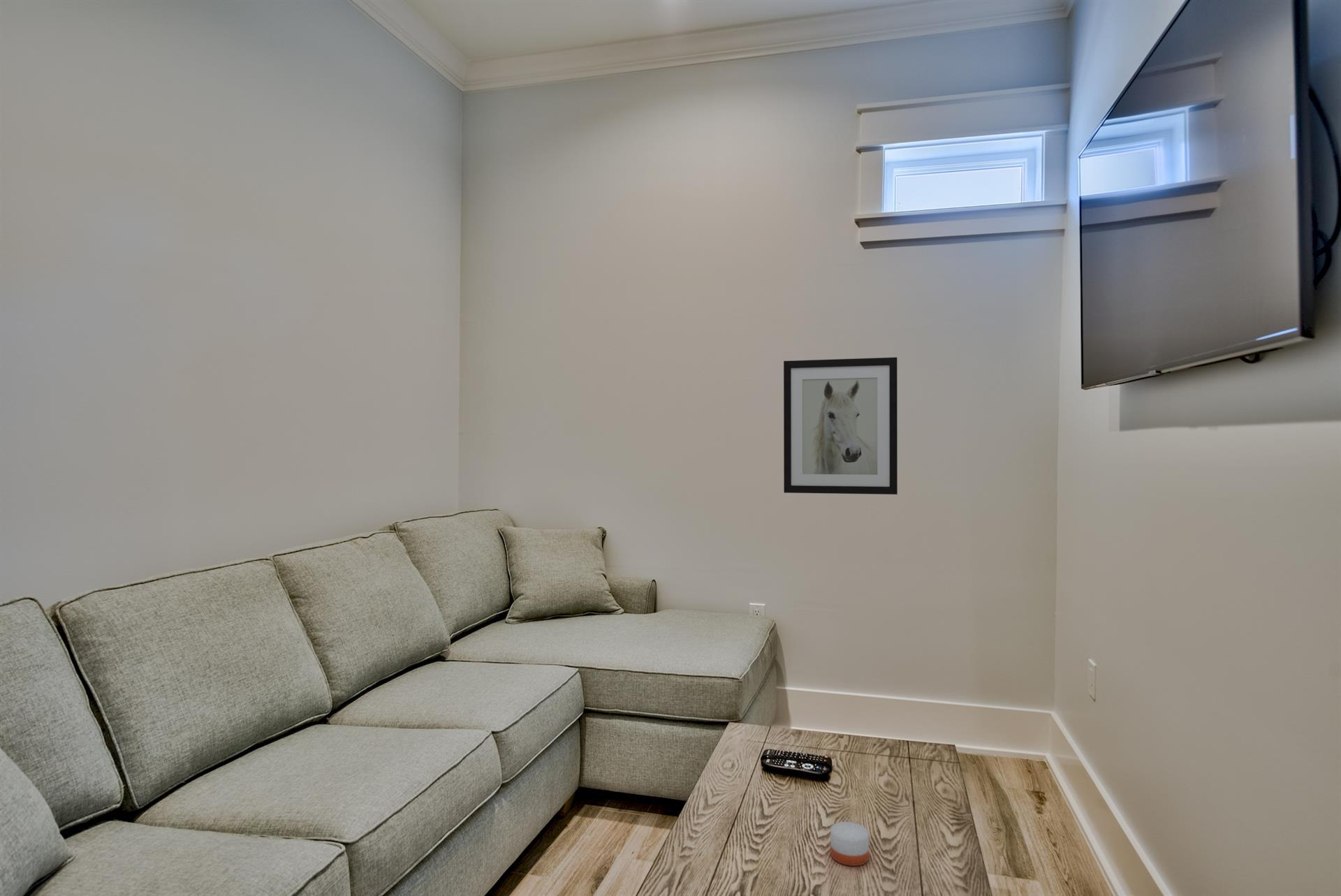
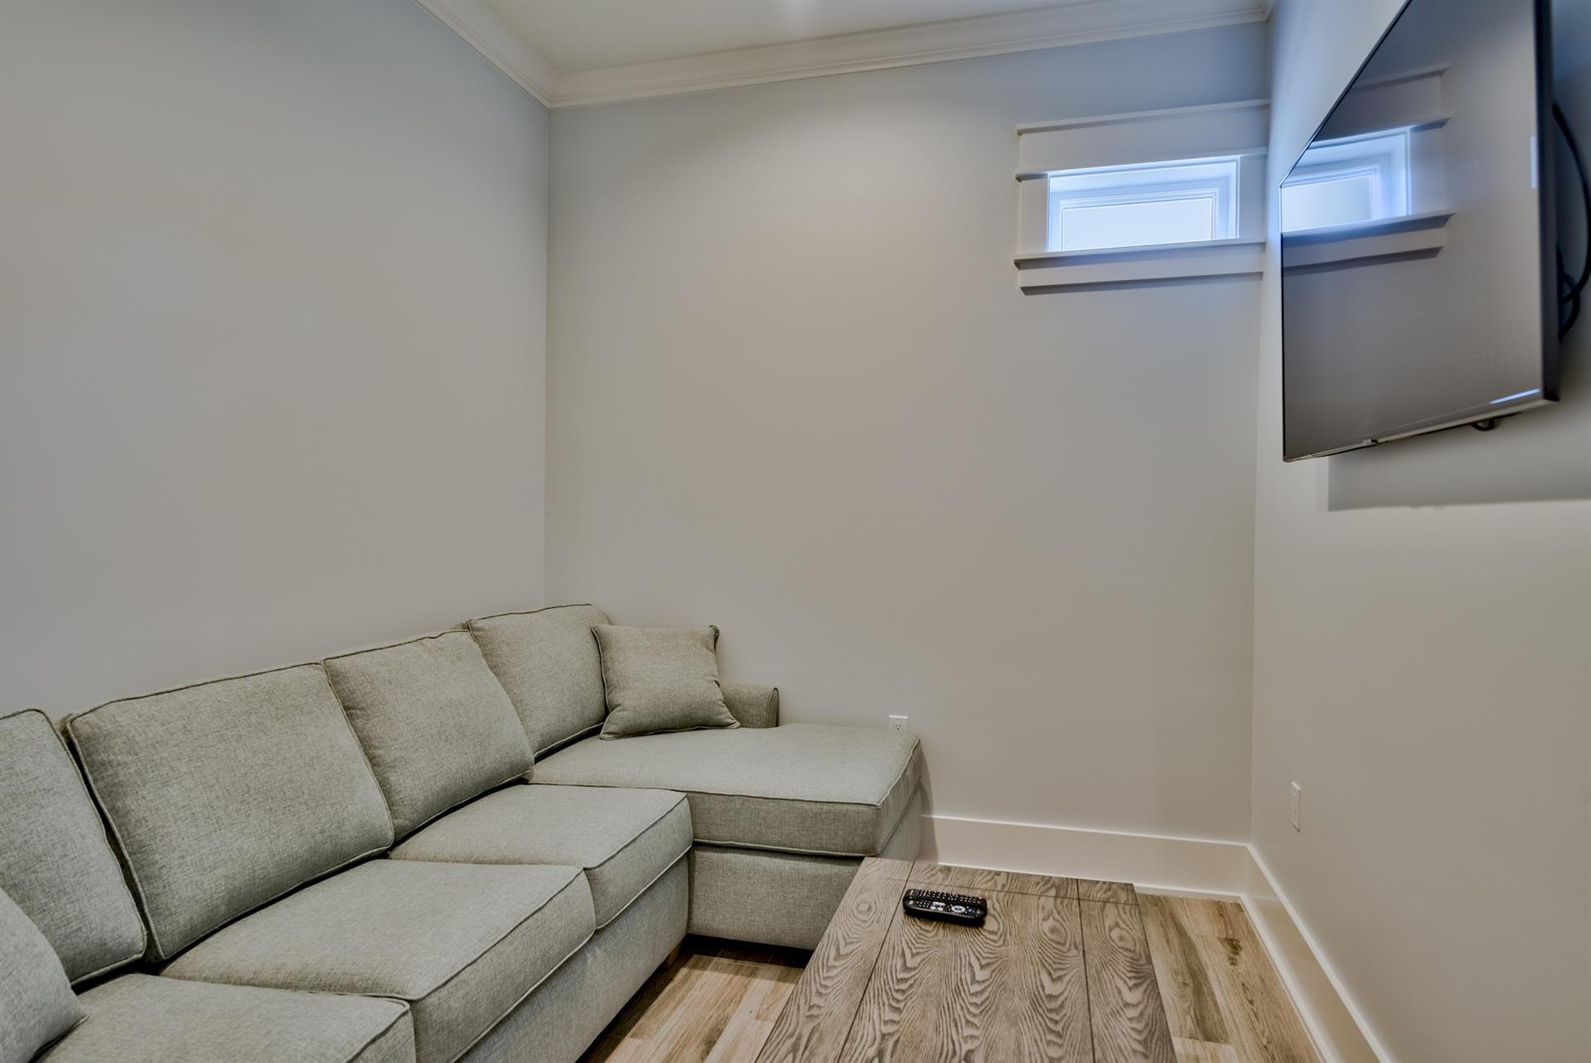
- wall art [783,357,898,495]
- candle [830,816,870,867]
